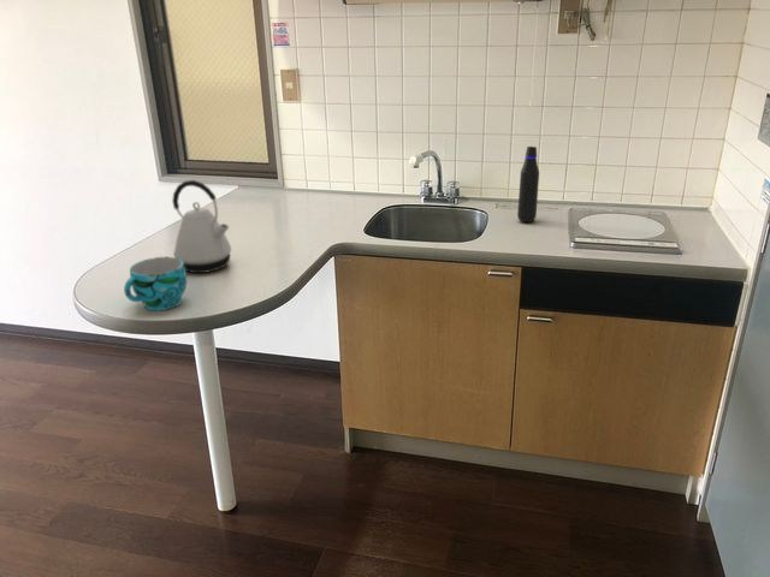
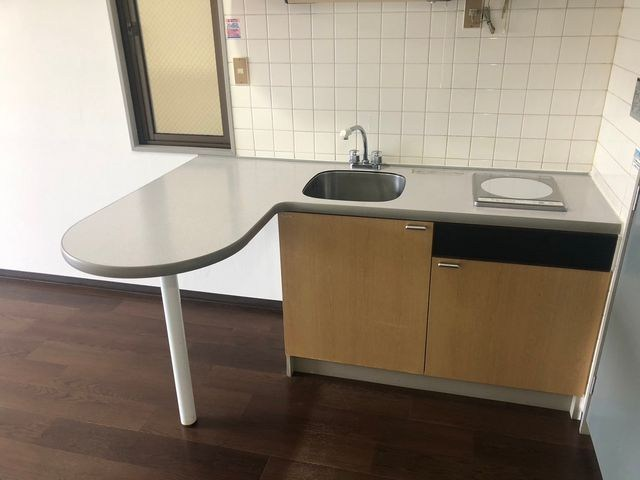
- kettle [171,179,232,274]
- cup [123,256,188,311]
- water bottle [516,145,540,224]
